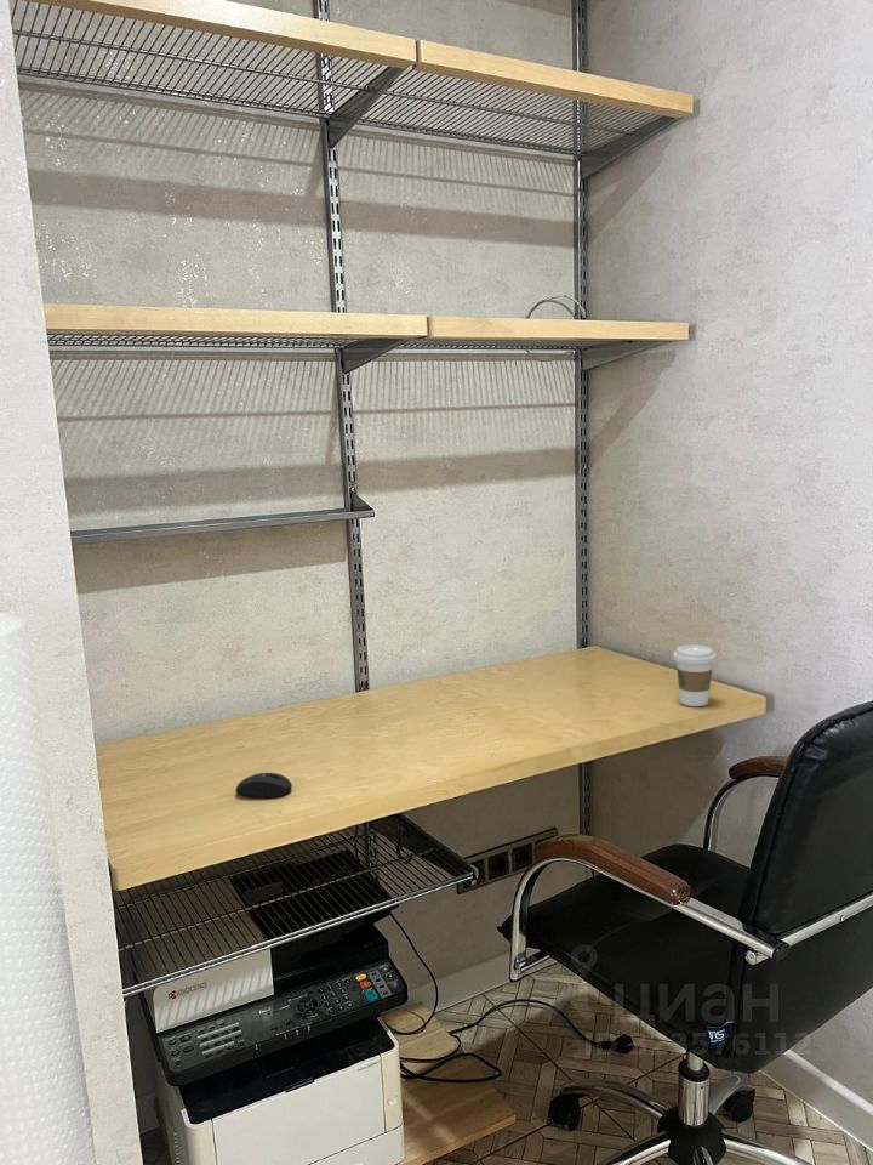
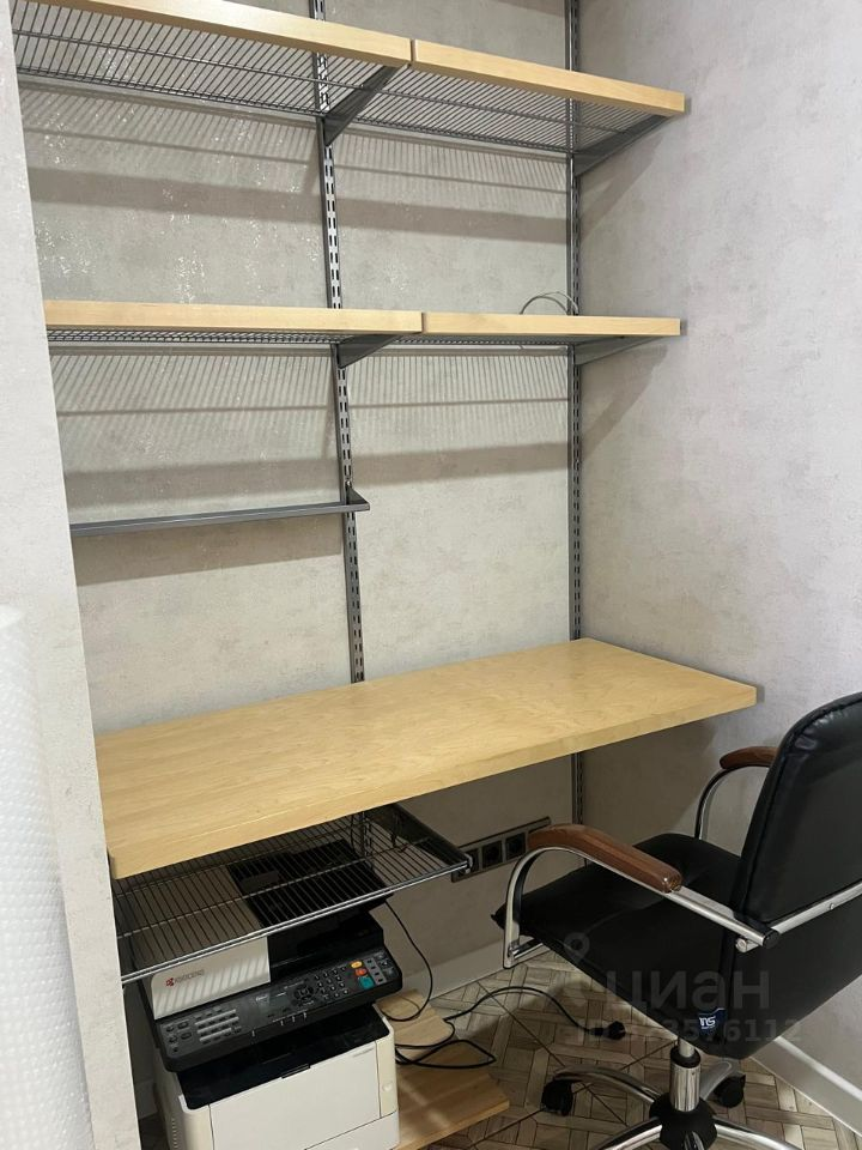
- mouse [235,772,293,799]
- coffee cup [672,644,717,707]
